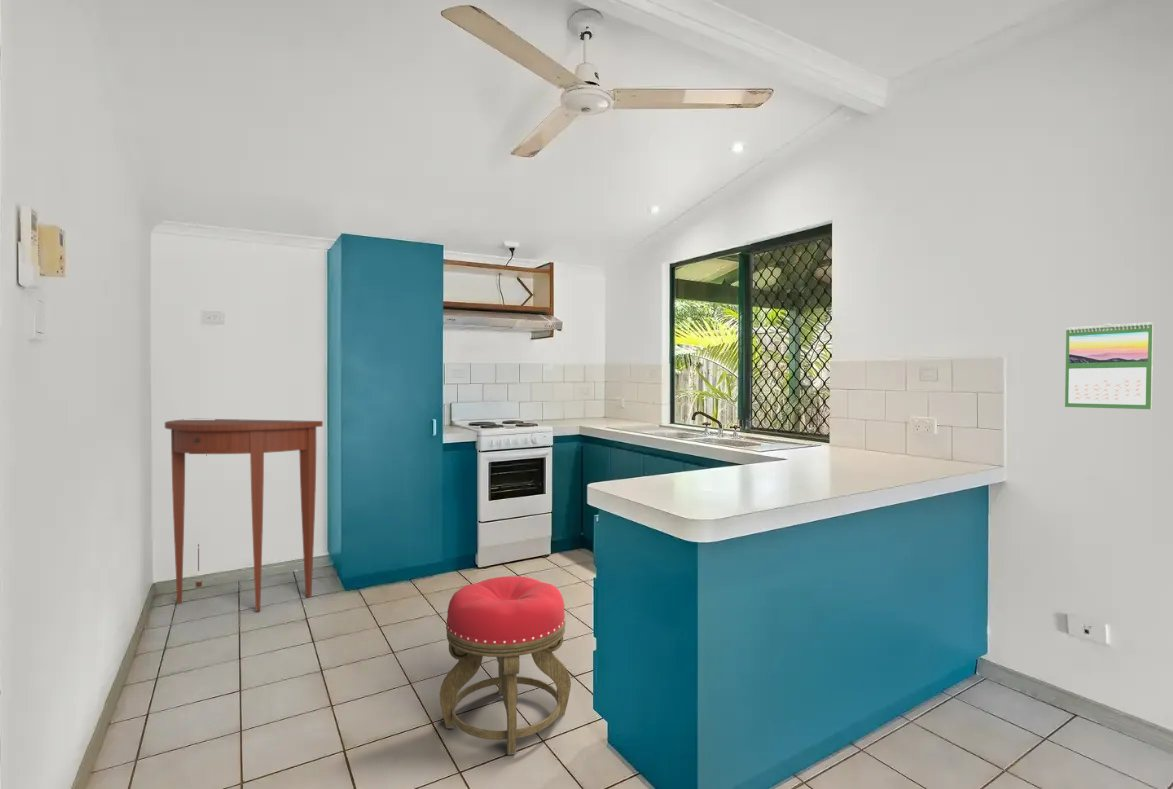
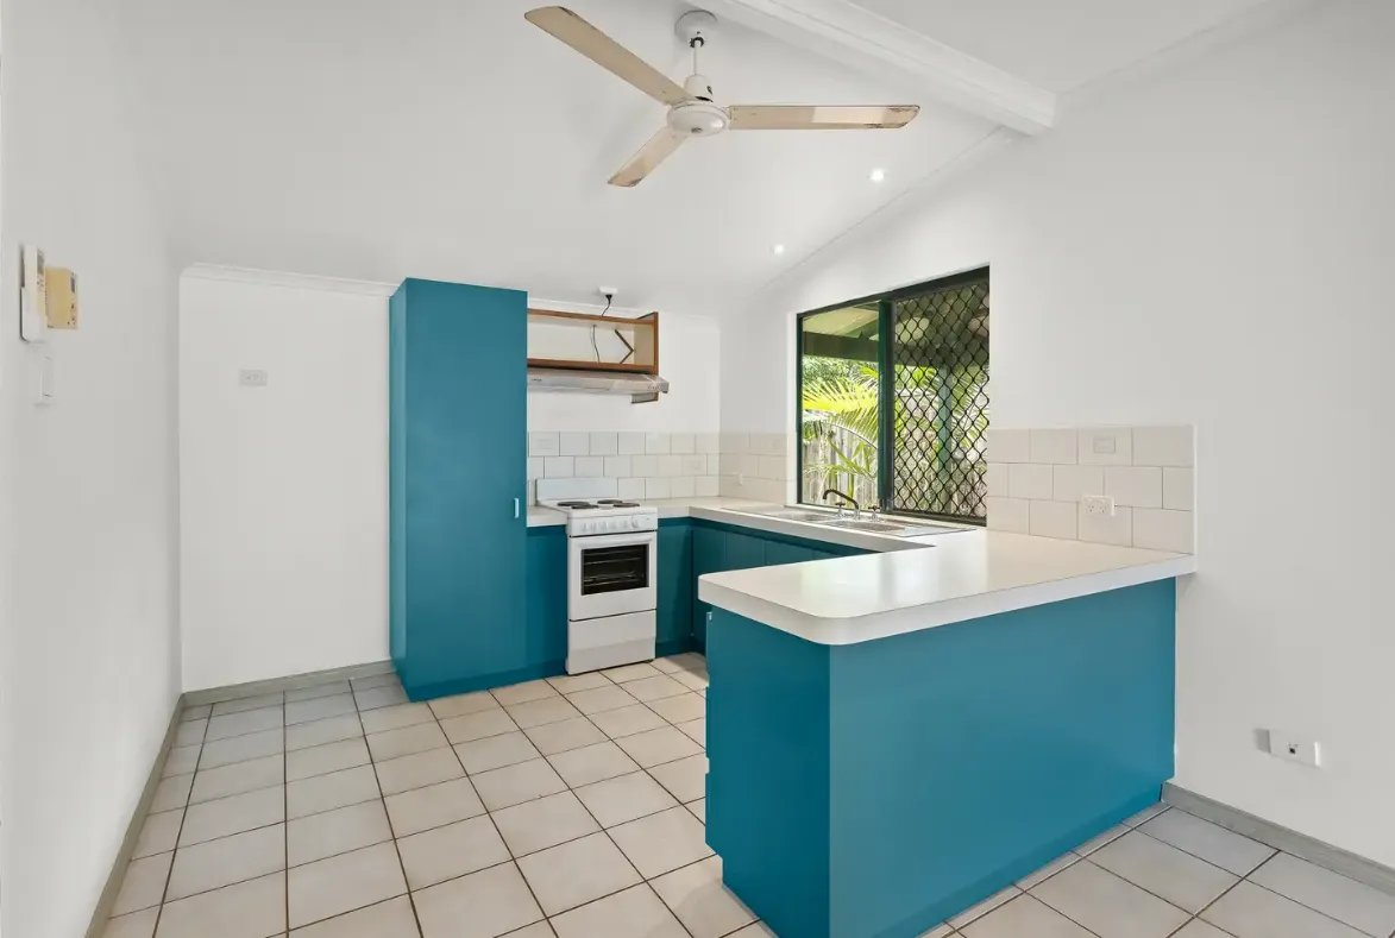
- console table [164,418,324,613]
- calendar [1064,321,1154,410]
- stool [439,575,572,756]
